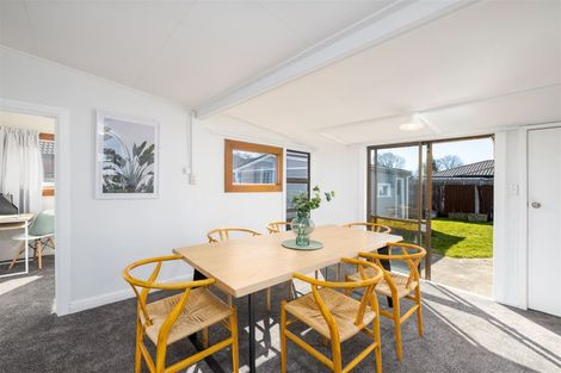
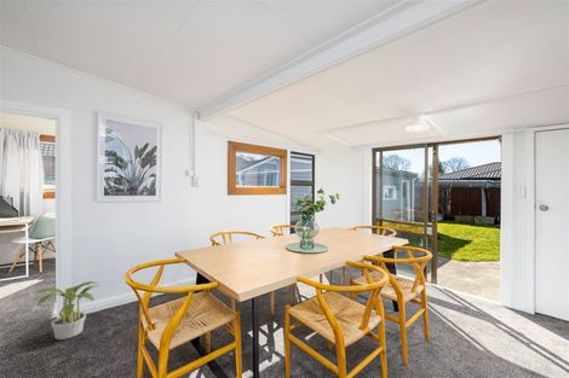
+ potted plant [34,280,100,341]
